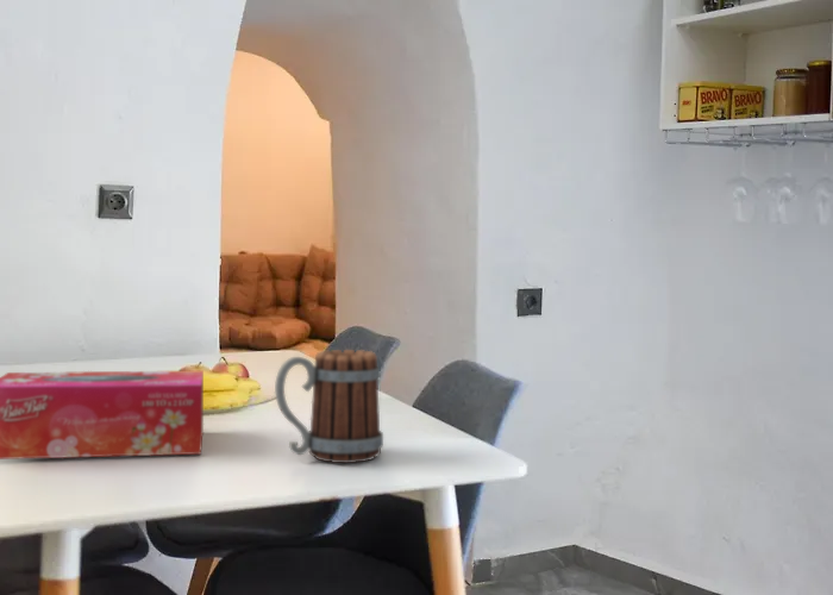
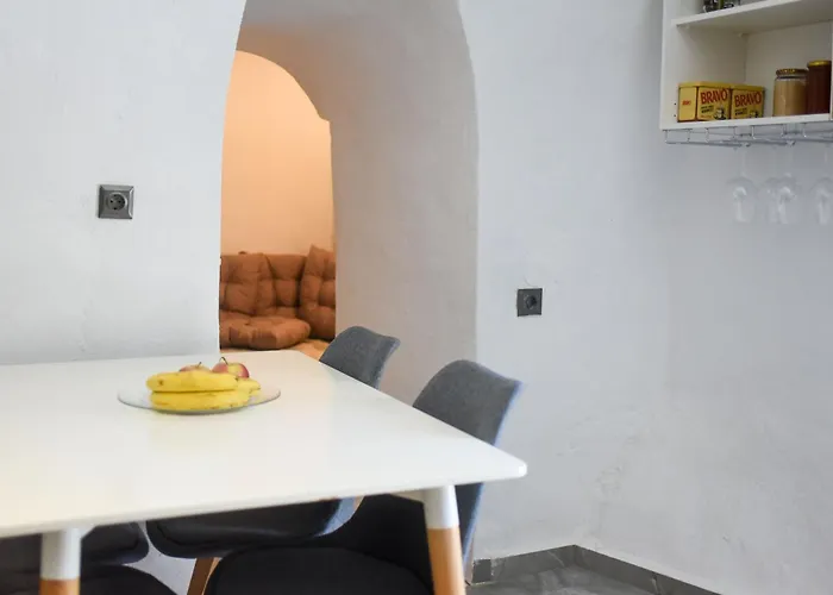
- mug [274,349,384,464]
- tissue box [0,369,205,461]
